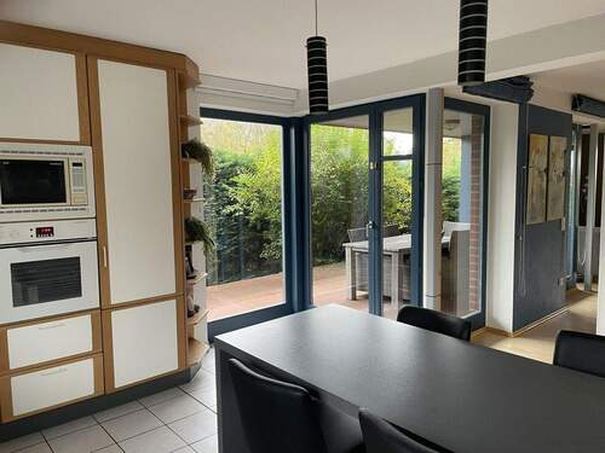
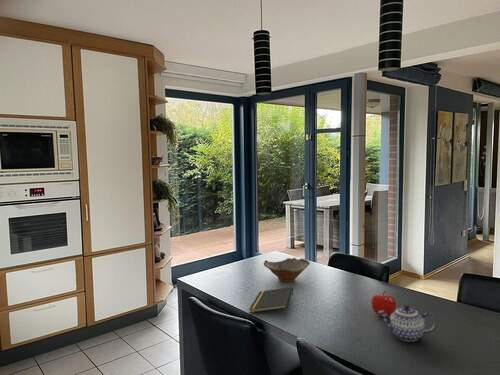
+ bowl [263,257,311,283]
+ teapot [379,304,437,343]
+ fruit [370,290,397,317]
+ notepad [248,286,294,313]
